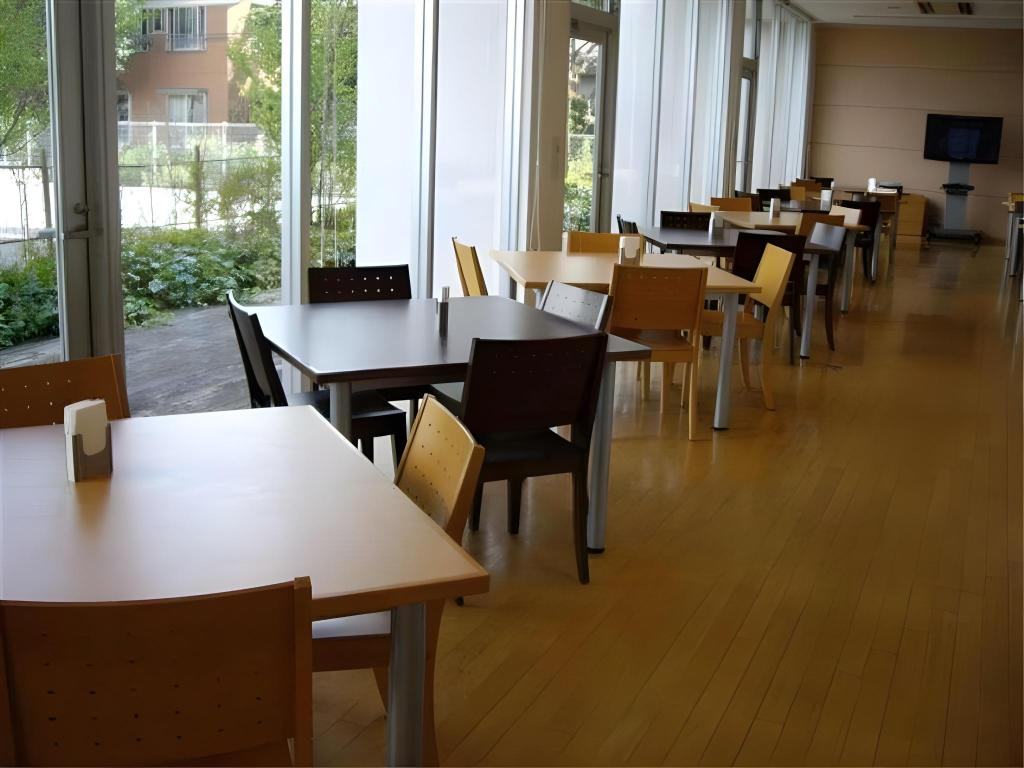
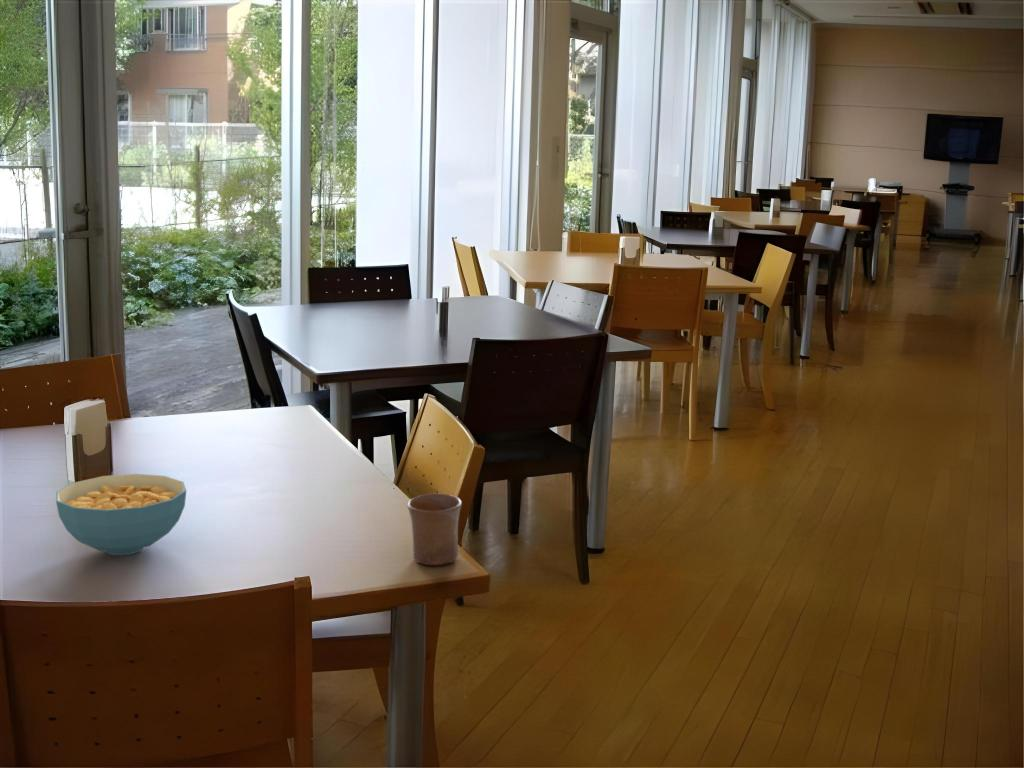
+ mug [406,493,463,566]
+ cereal bowl [55,473,187,556]
